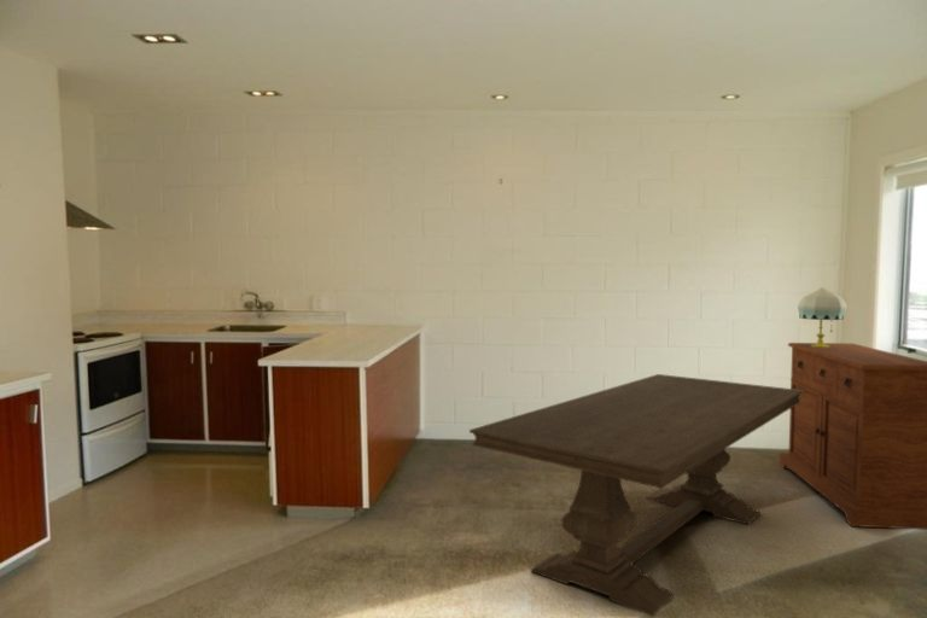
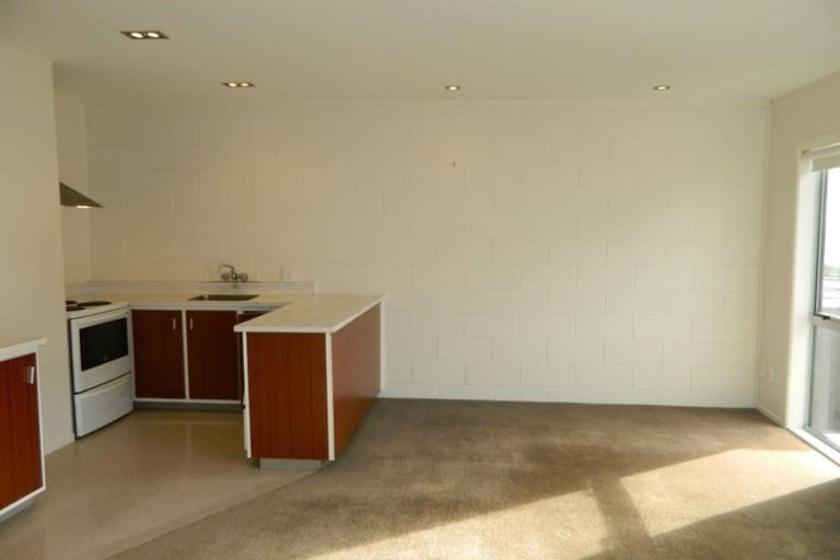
- table lamp [797,286,849,348]
- sideboard [779,342,927,531]
- dining table [468,373,804,617]
